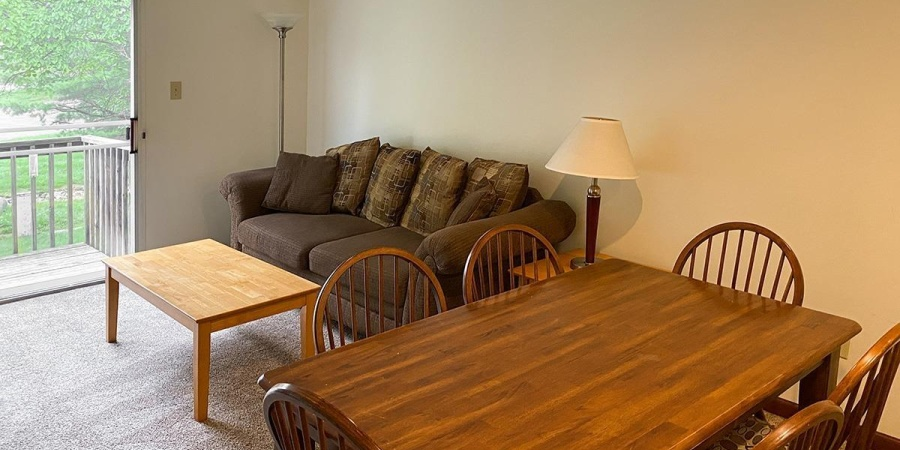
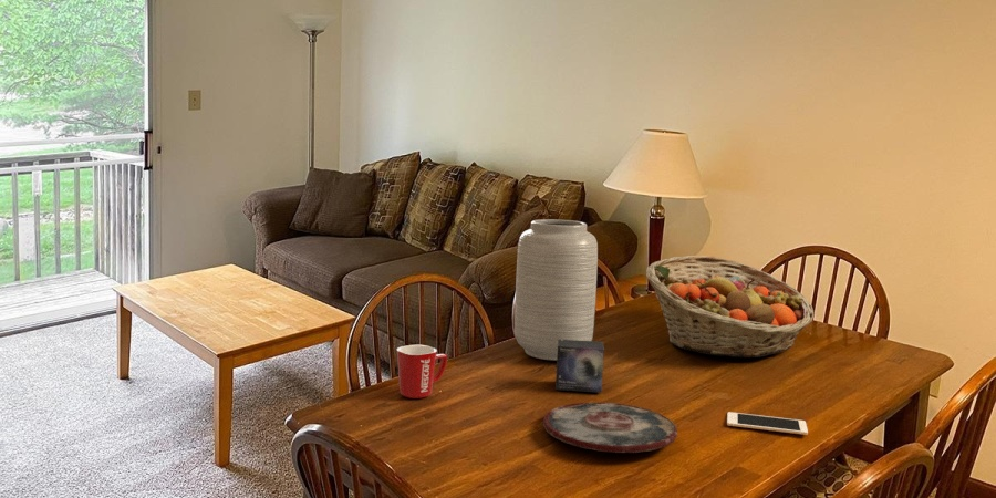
+ mug [396,344,448,400]
+ small box [554,340,605,394]
+ plate [542,402,678,454]
+ fruit basket [645,255,816,359]
+ cell phone [726,411,809,436]
+ vase [513,218,599,361]
